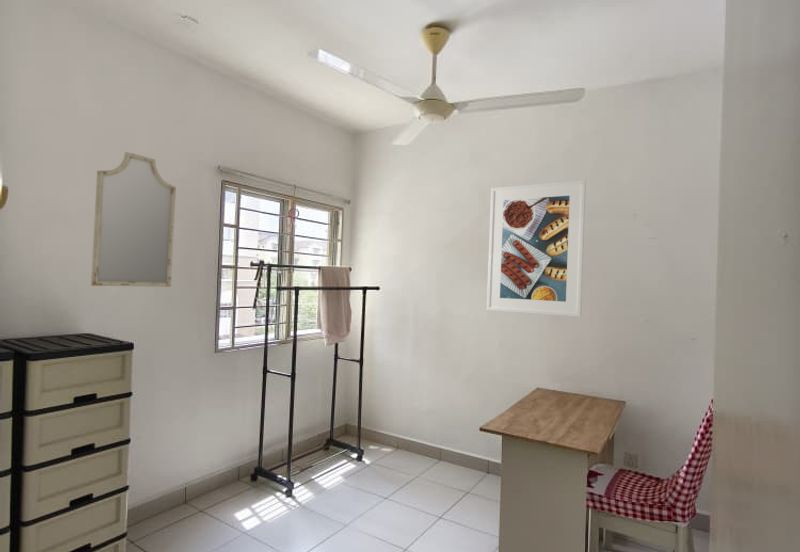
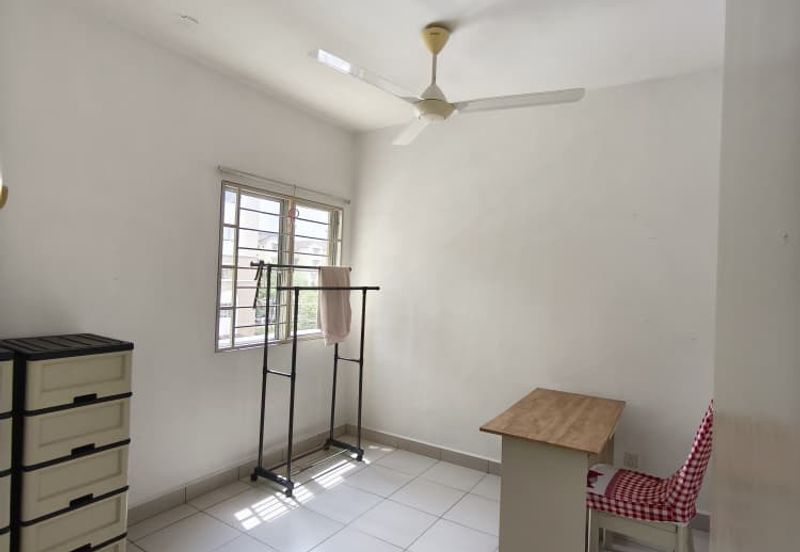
- home mirror [90,151,177,288]
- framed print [486,179,587,318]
